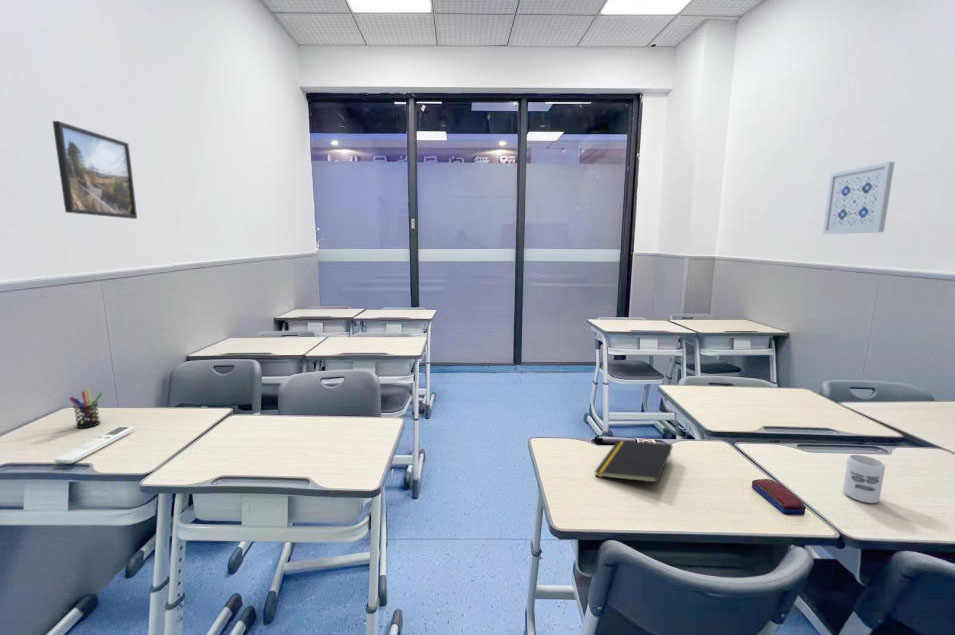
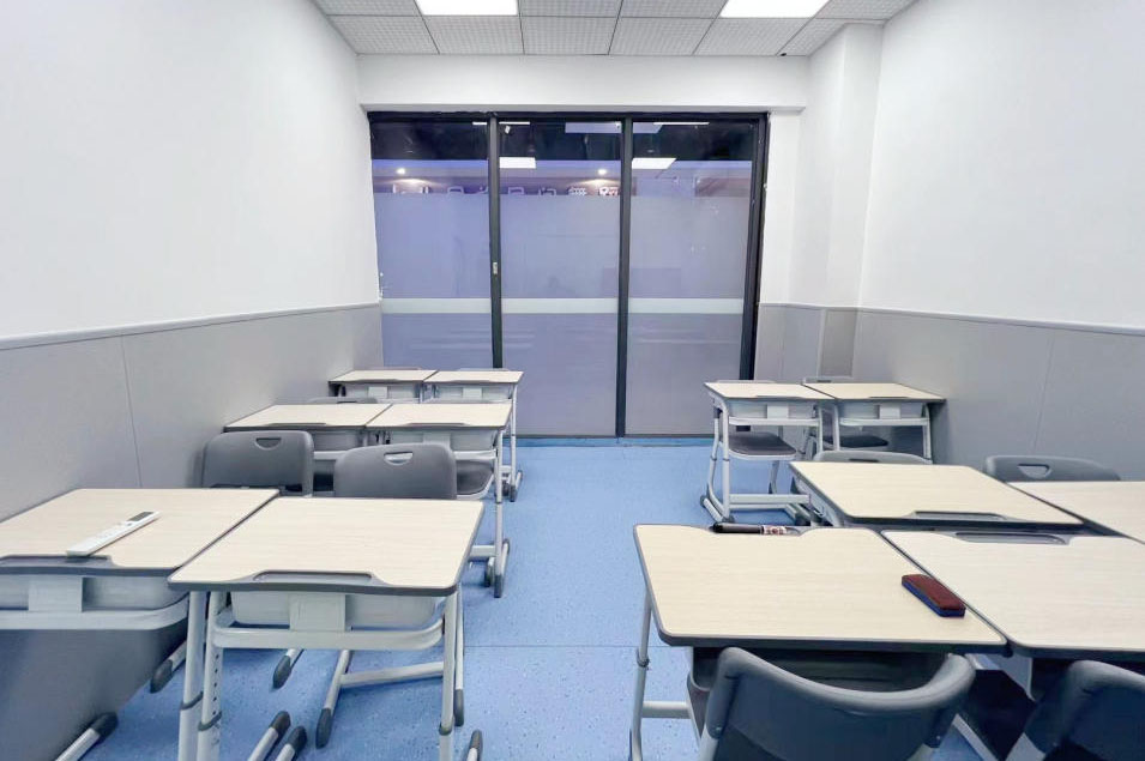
- cup [842,454,886,504]
- wall art [822,161,896,235]
- notepad [594,440,673,484]
- pen holder [68,389,104,429]
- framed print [52,120,138,220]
